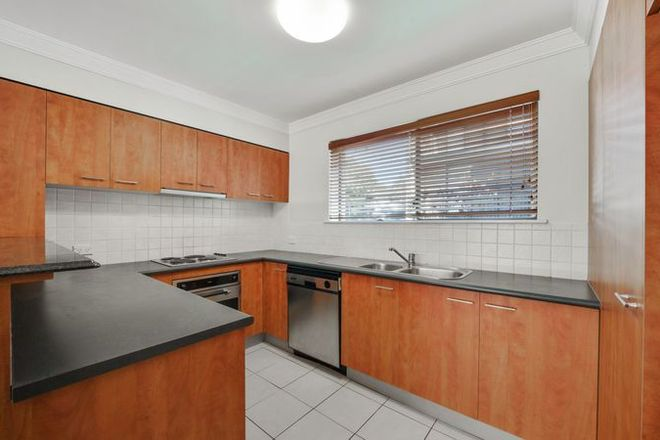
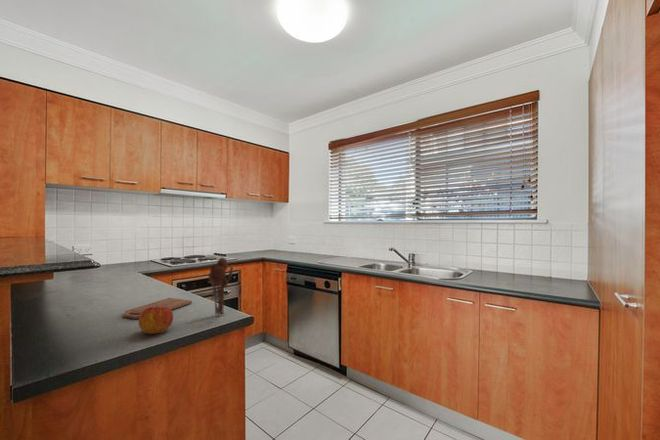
+ utensil holder [207,257,234,317]
+ cutting board [123,297,193,320]
+ apple [138,304,174,335]
